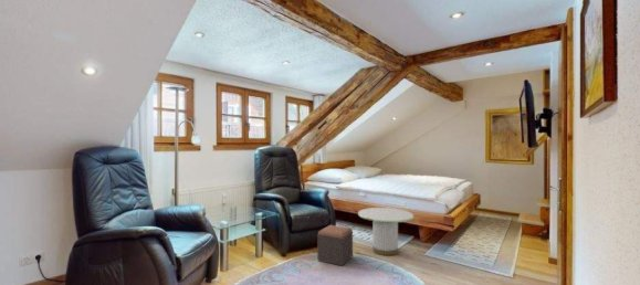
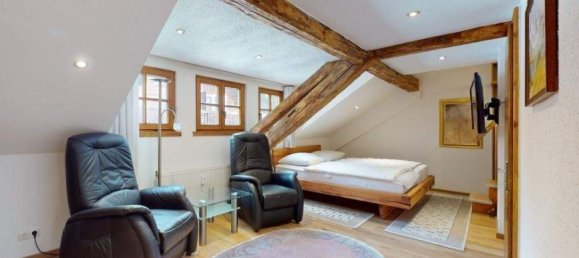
- footstool [316,224,354,267]
- side table [357,207,415,256]
